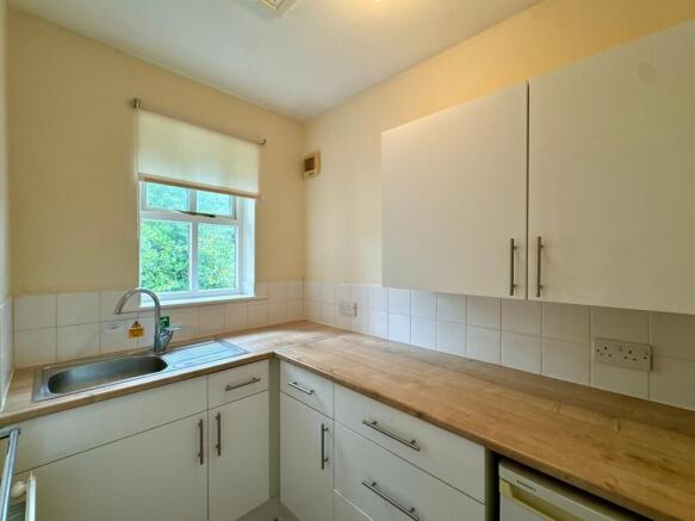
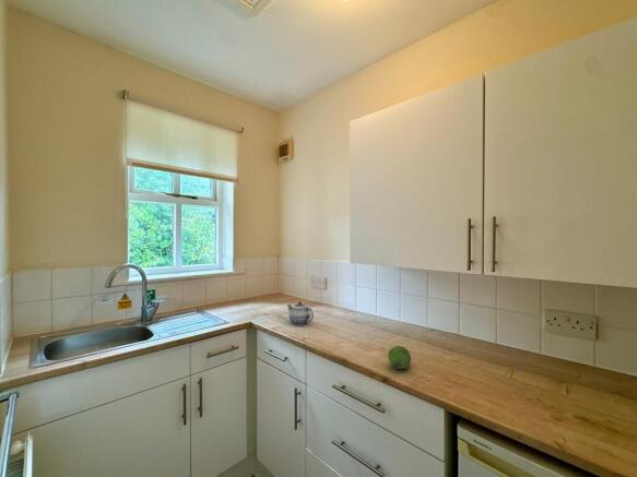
+ fruit [387,345,412,370]
+ teapot [286,300,315,326]
